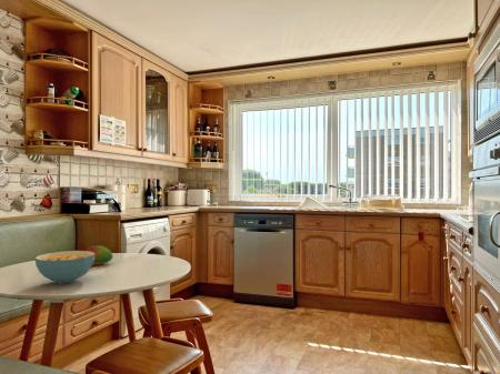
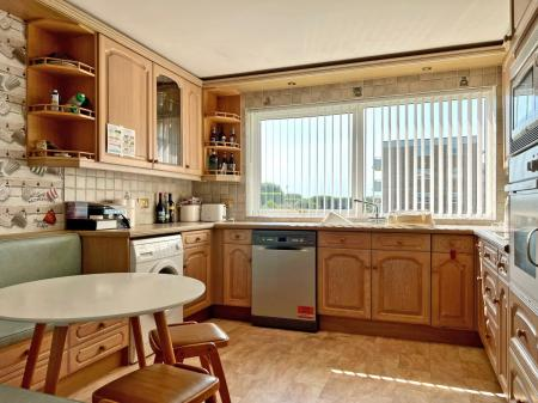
- cereal bowl [34,250,94,285]
- fruit [84,244,114,266]
